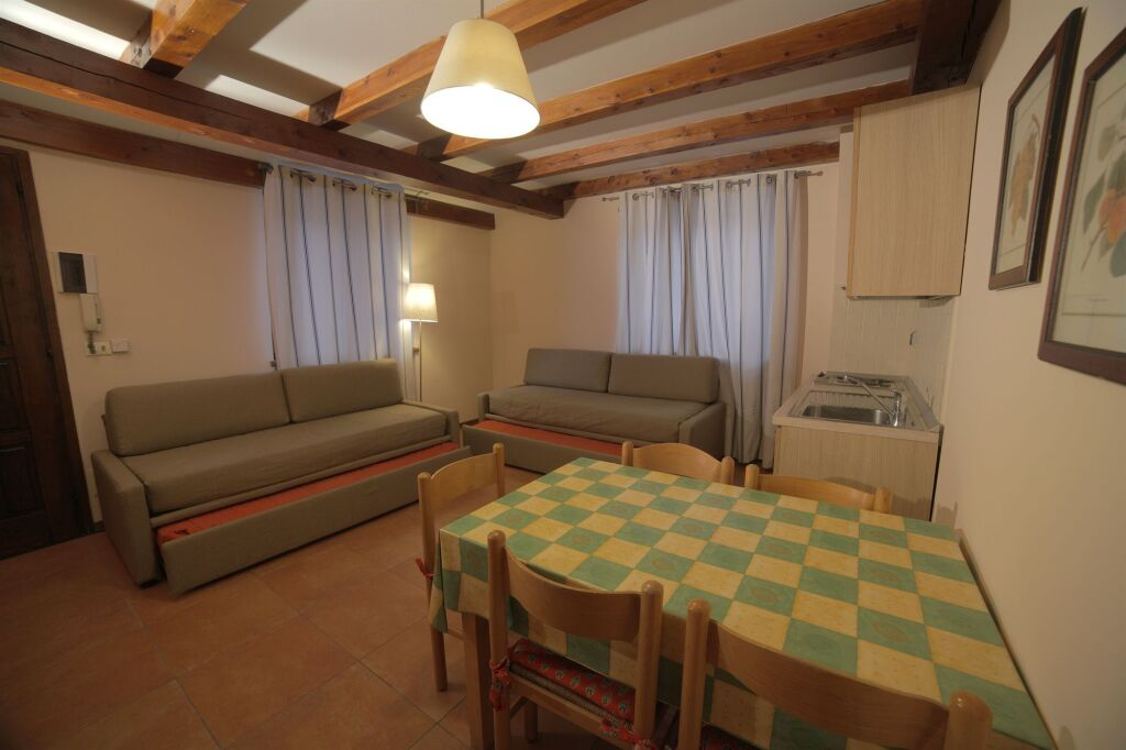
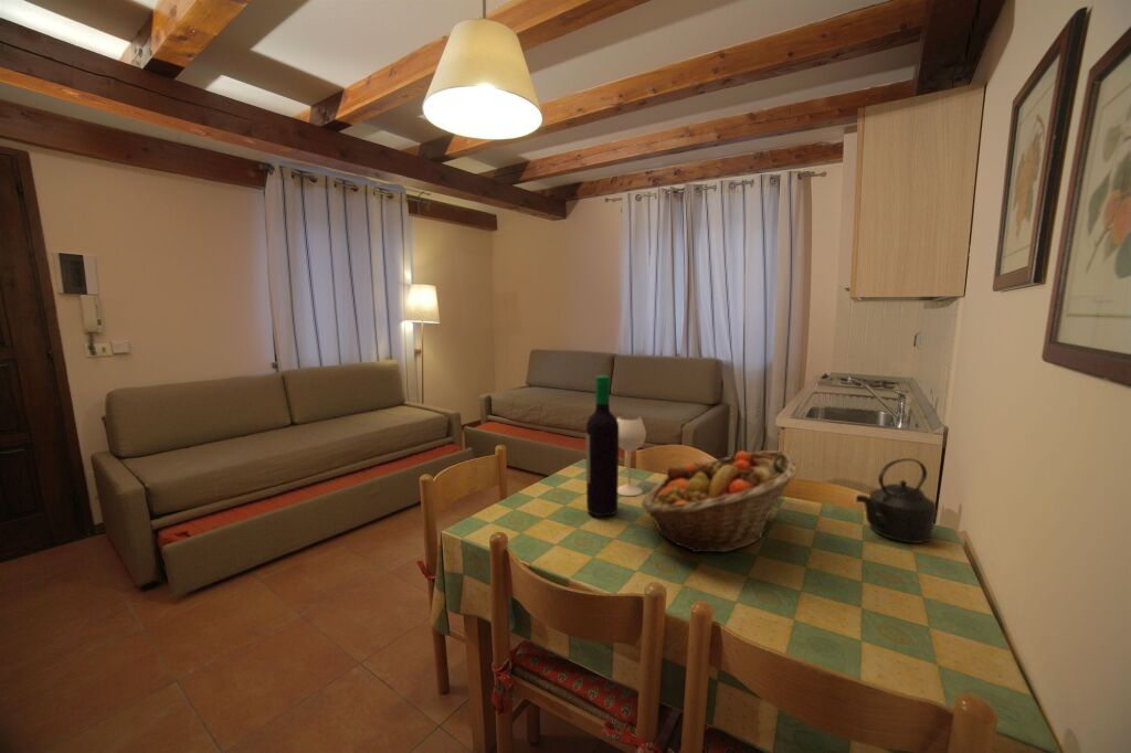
+ kettle [855,457,938,544]
+ wine bottle [584,374,647,517]
+ fruit basket [641,449,799,553]
